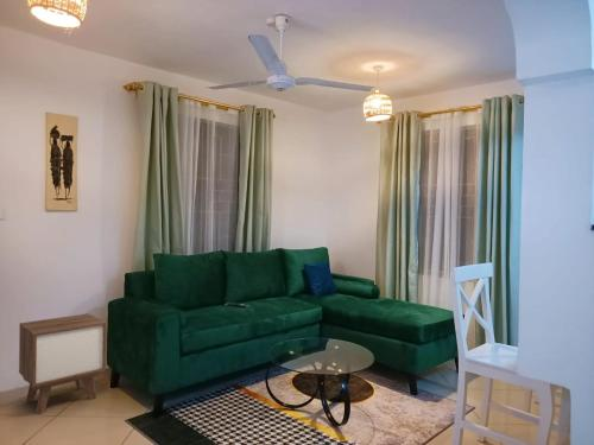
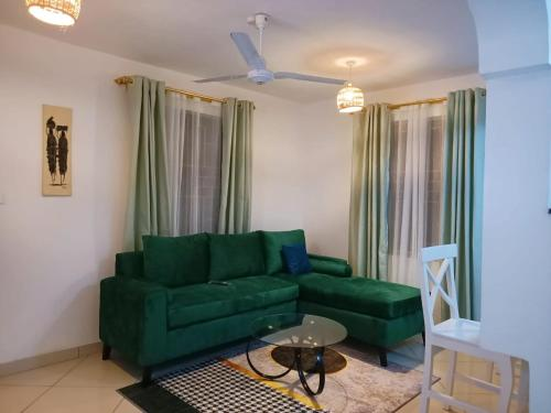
- nightstand [18,312,108,415]
